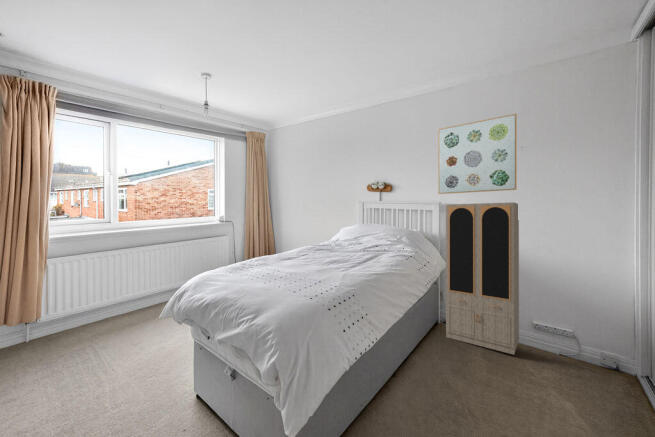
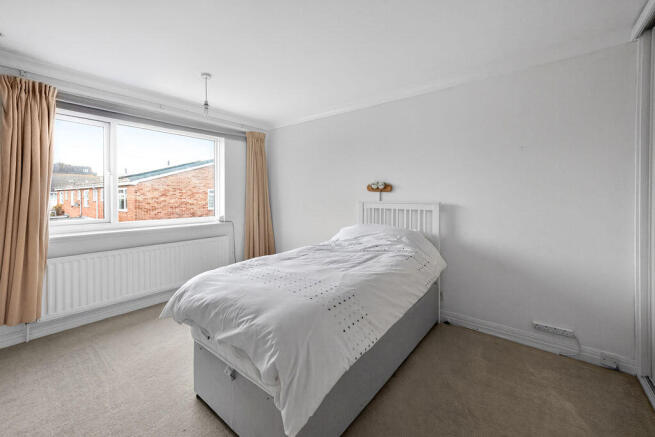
- cabinet [445,202,520,356]
- wall art [437,113,518,195]
